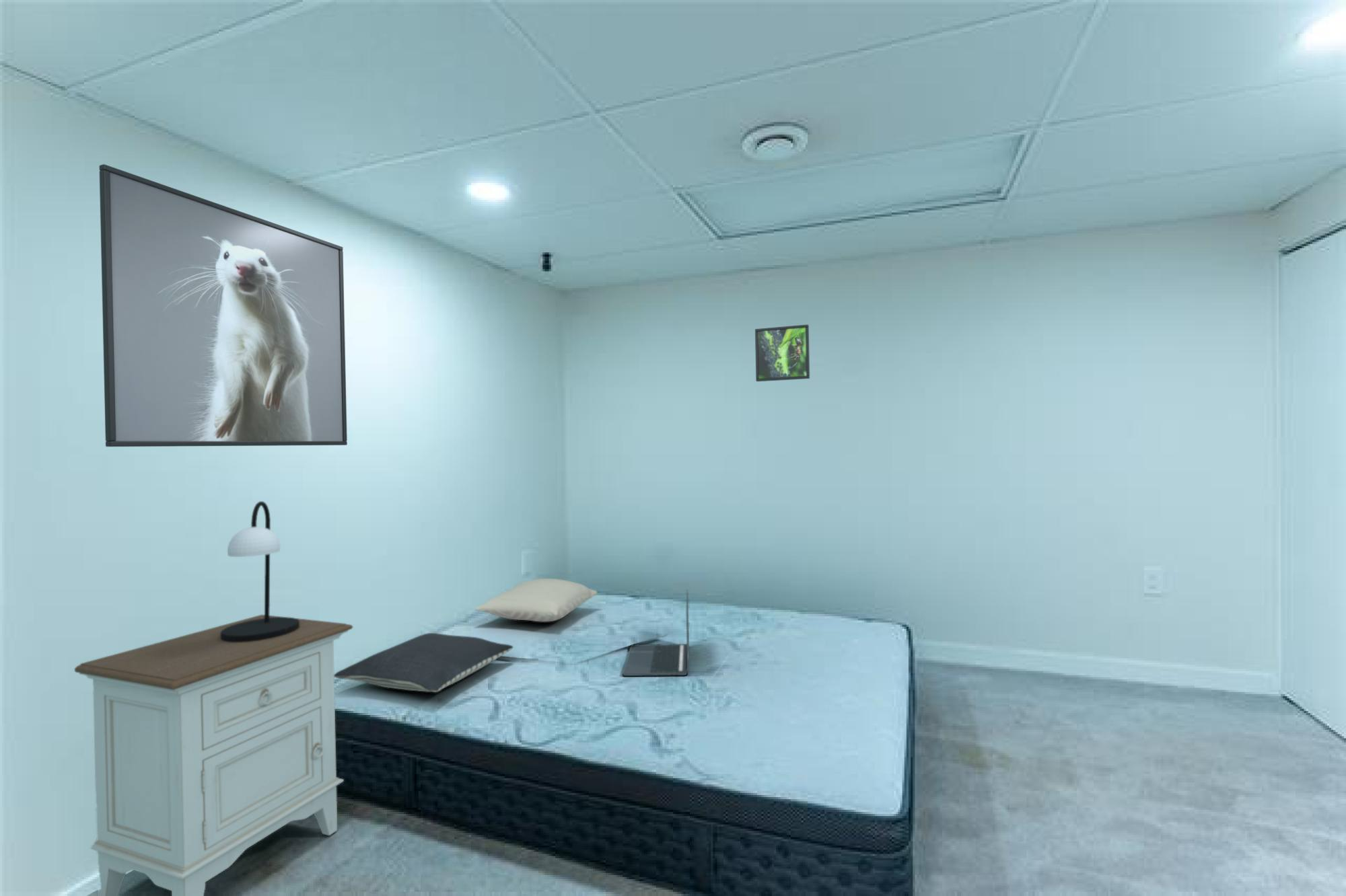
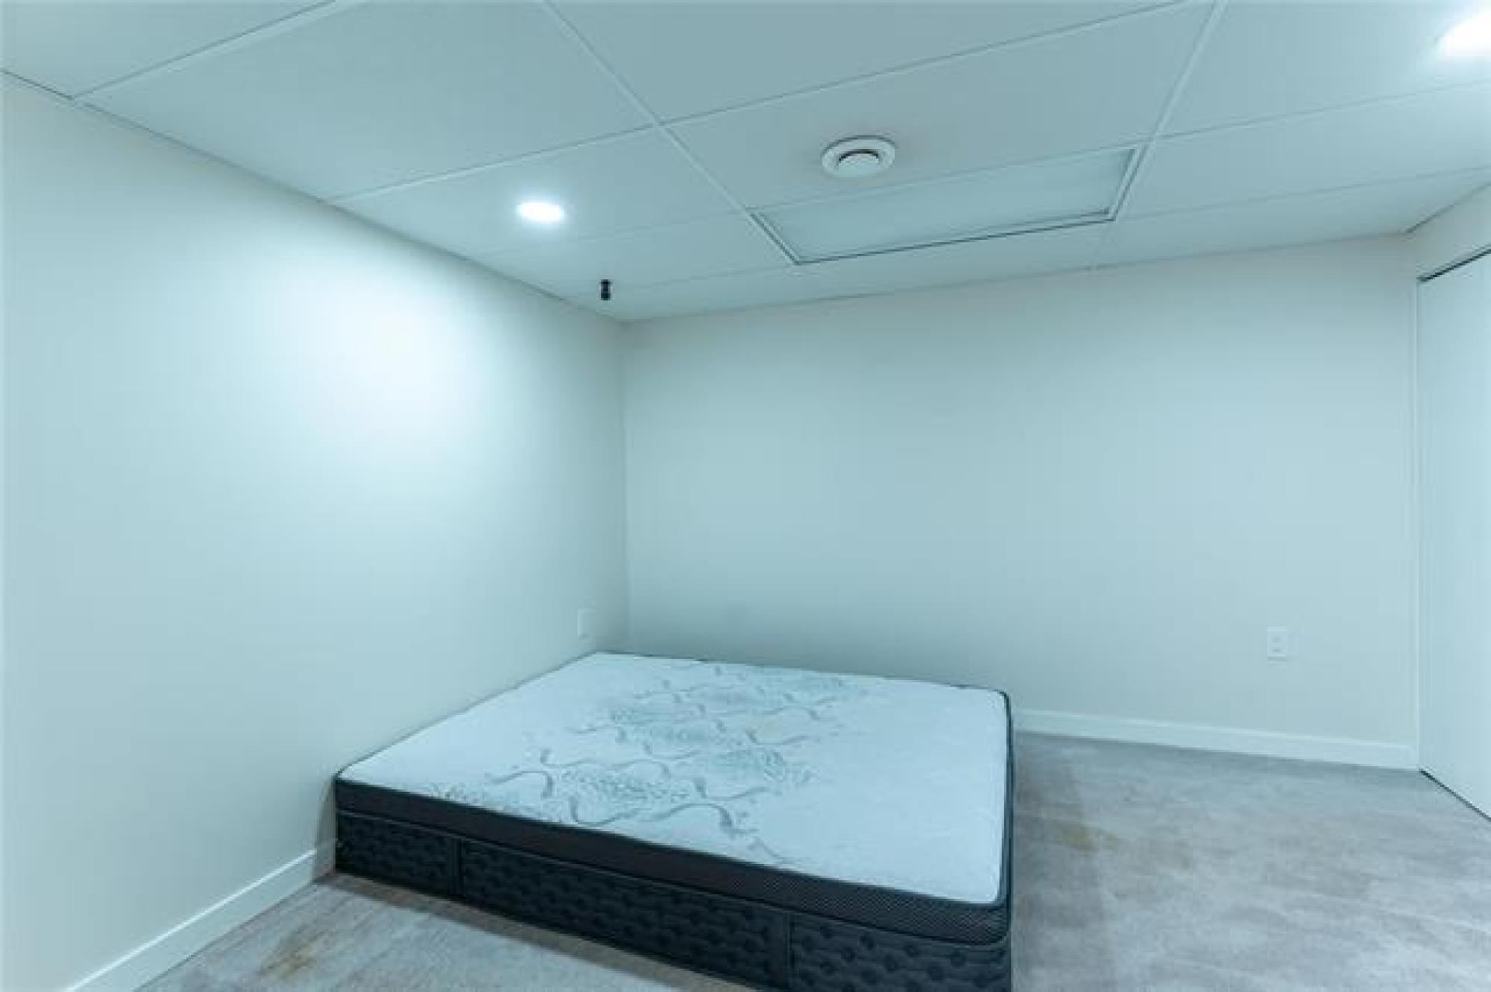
- nightstand [74,614,353,896]
- laptop [622,589,690,677]
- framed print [754,324,810,382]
- table lamp [221,500,299,642]
- pillow [334,632,514,693]
- pillow [474,578,598,622]
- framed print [98,163,348,447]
